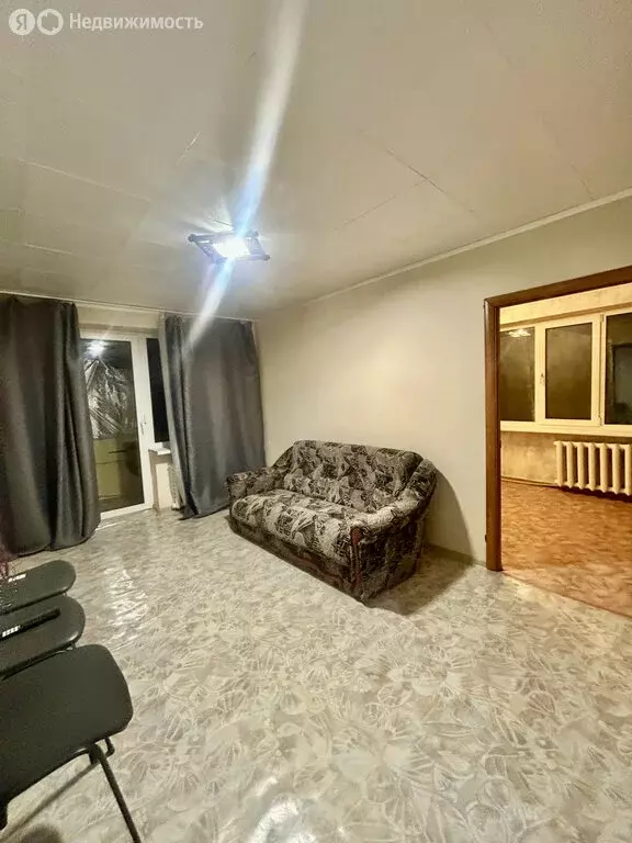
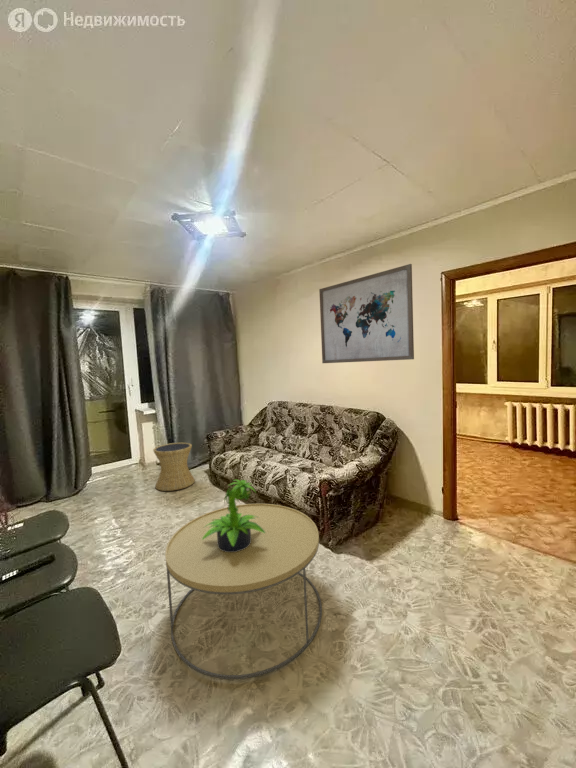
+ coffee table [164,503,323,680]
+ side table [152,442,196,492]
+ wall art [318,263,415,364]
+ potted plant [202,479,265,552]
